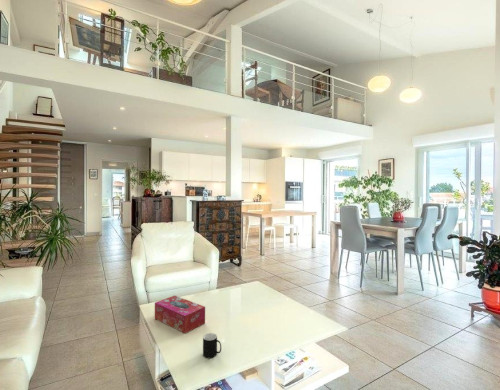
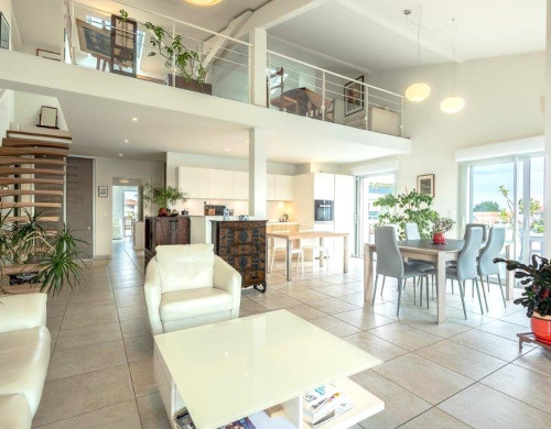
- cup [202,332,222,359]
- tissue box [154,295,206,334]
